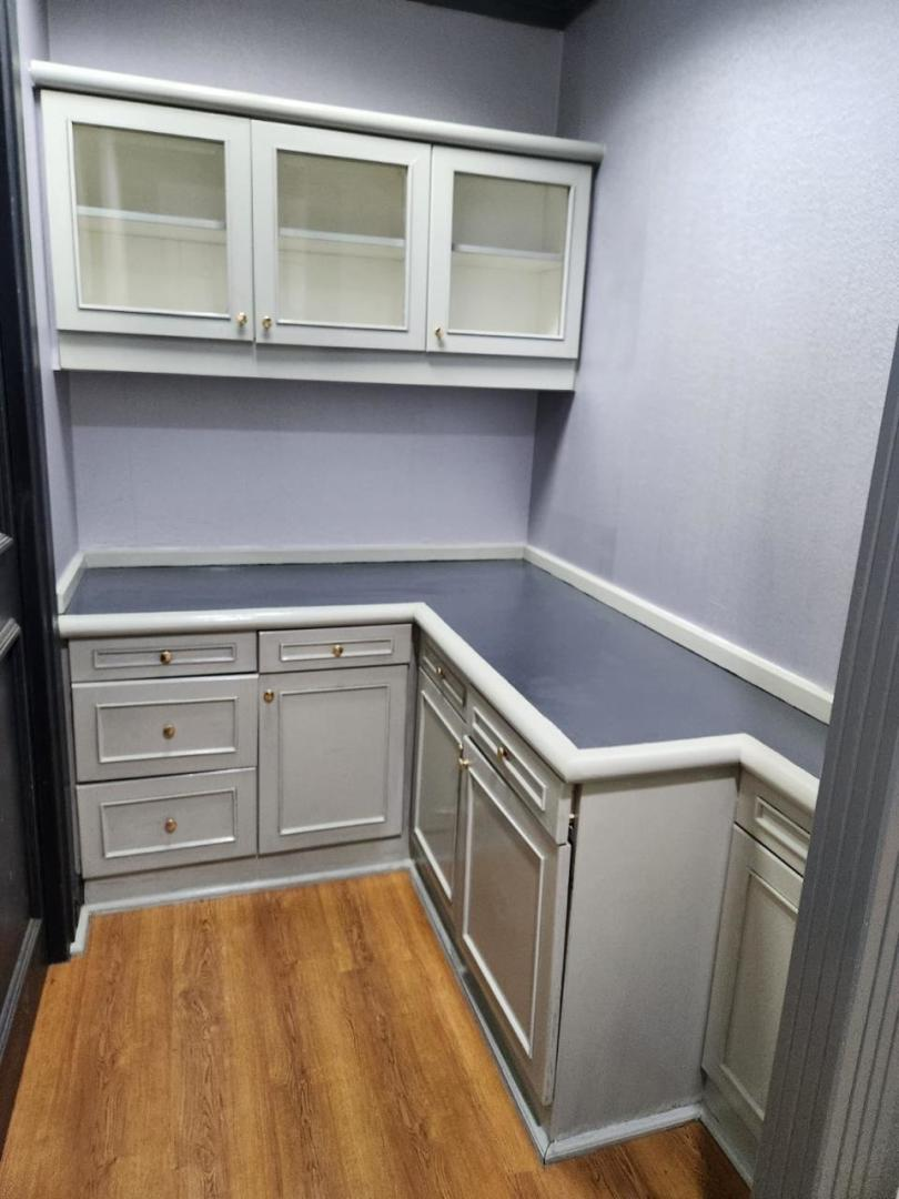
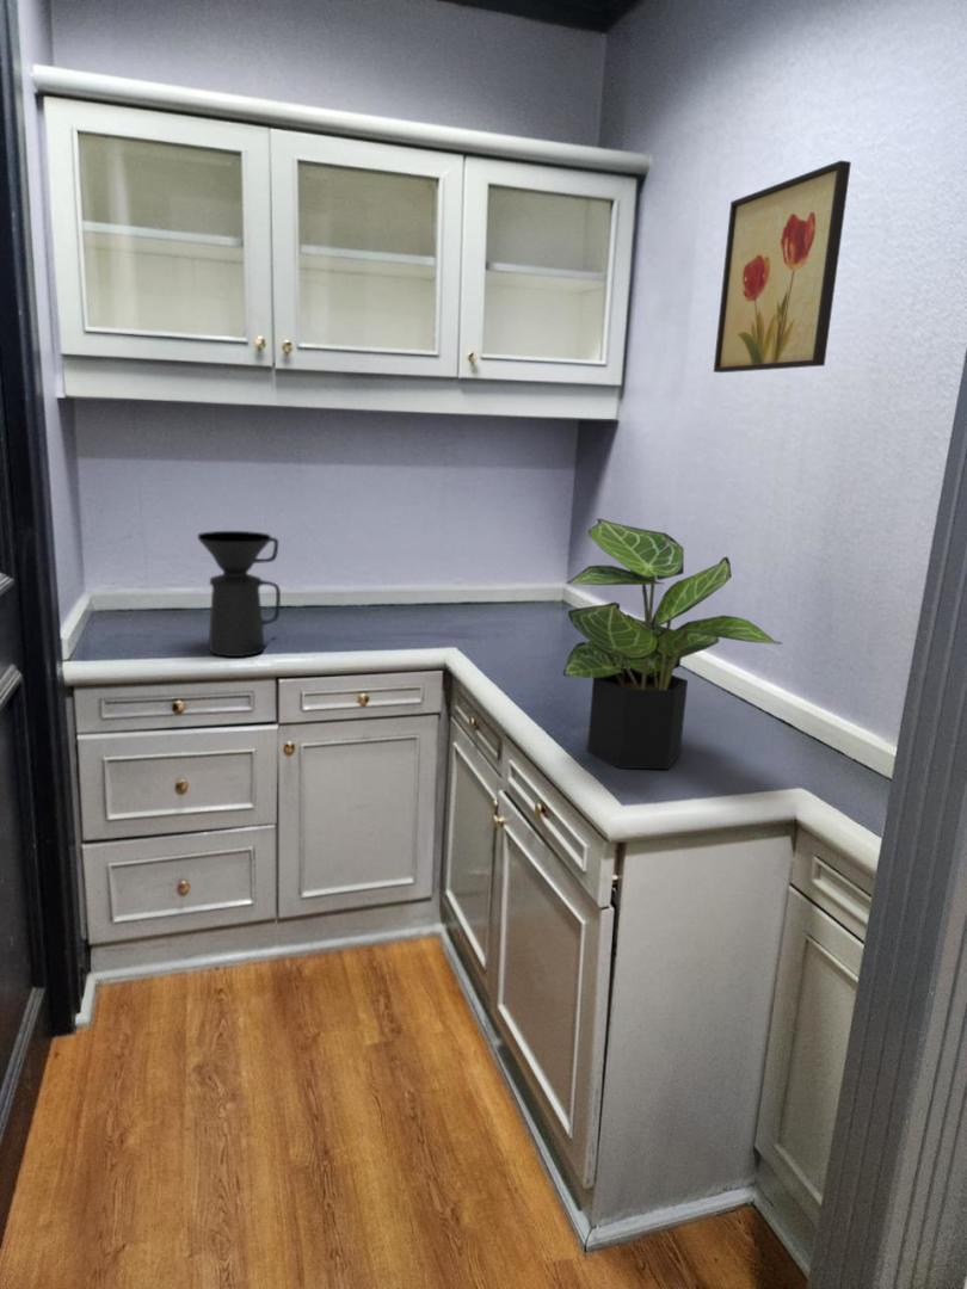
+ potted plant [561,518,783,770]
+ wall art [713,159,852,374]
+ coffee maker [197,530,282,658]
